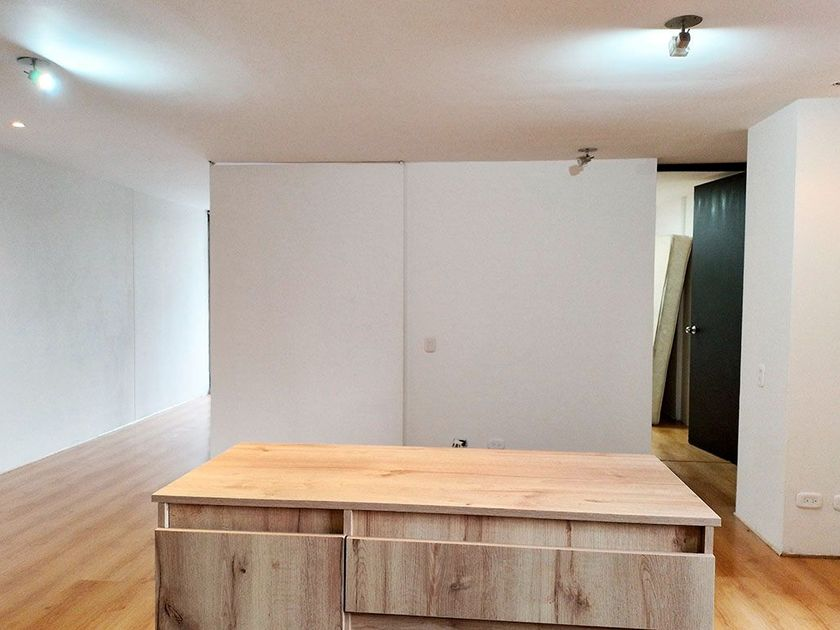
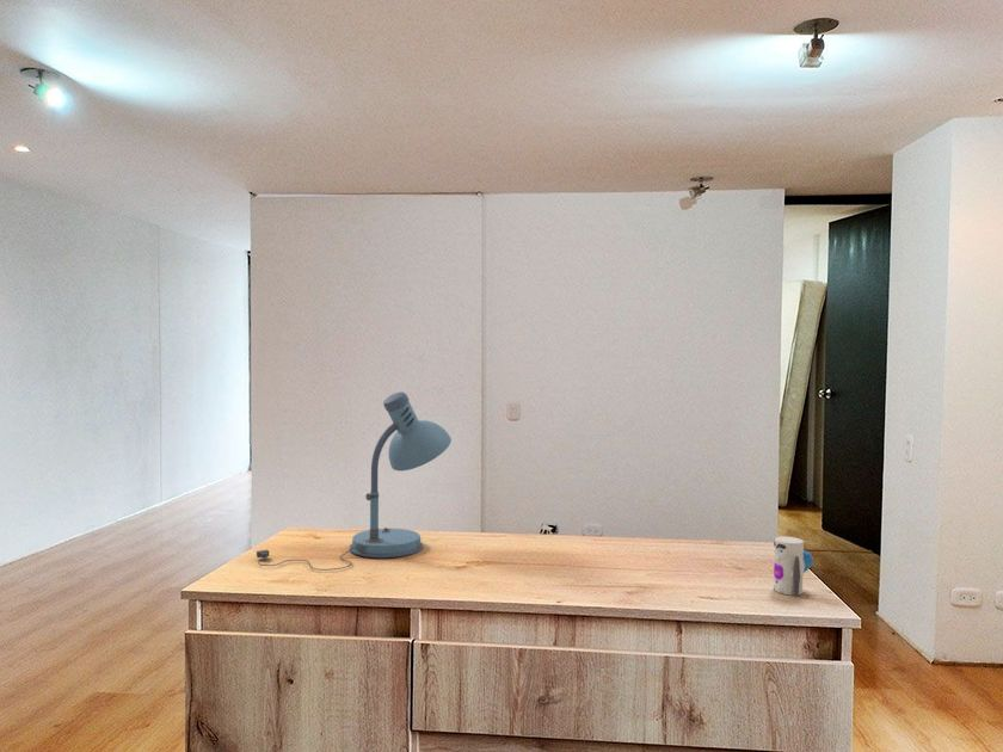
+ desk lamp [256,390,453,572]
+ toy [773,536,813,598]
